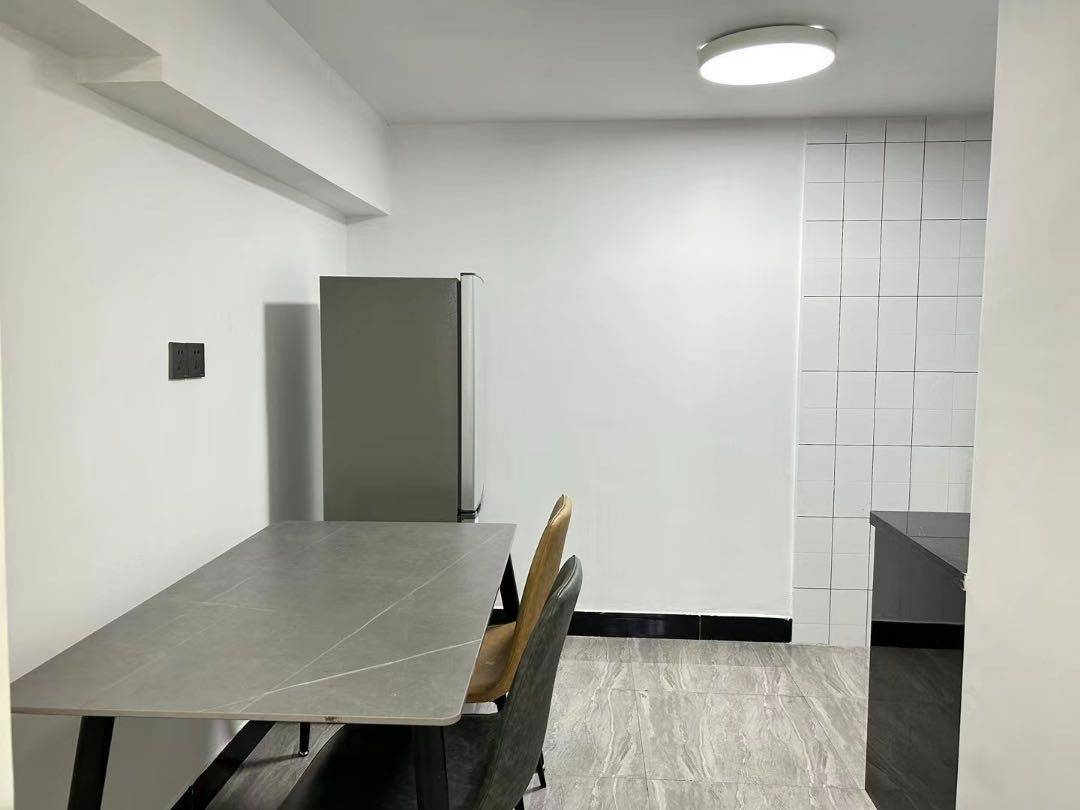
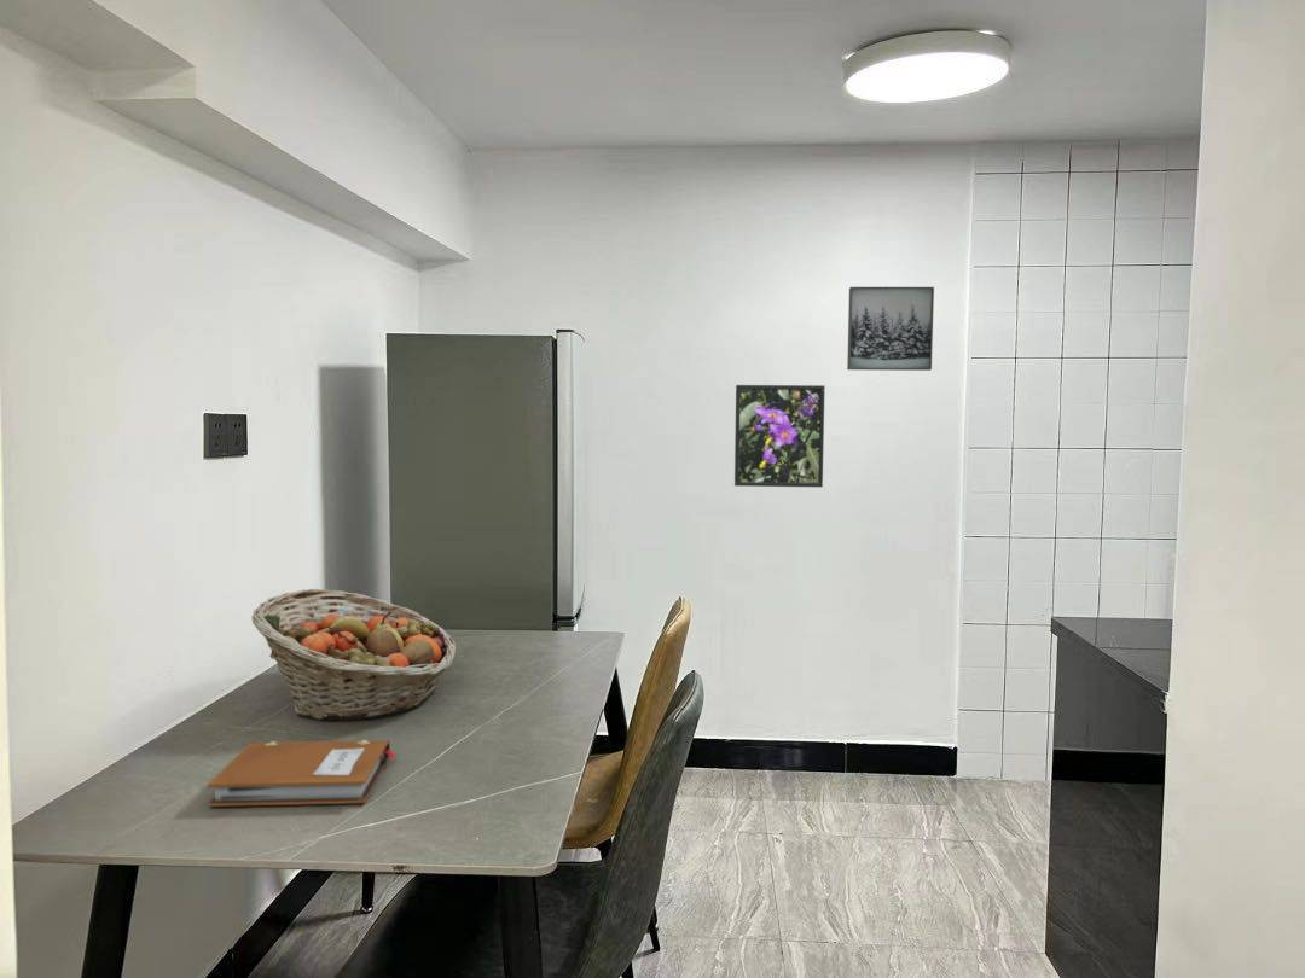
+ fruit basket [250,588,458,721]
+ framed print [733,384,826,488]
+ wall art [846,286,935,372]
+ notebook [207,739,396,808]
